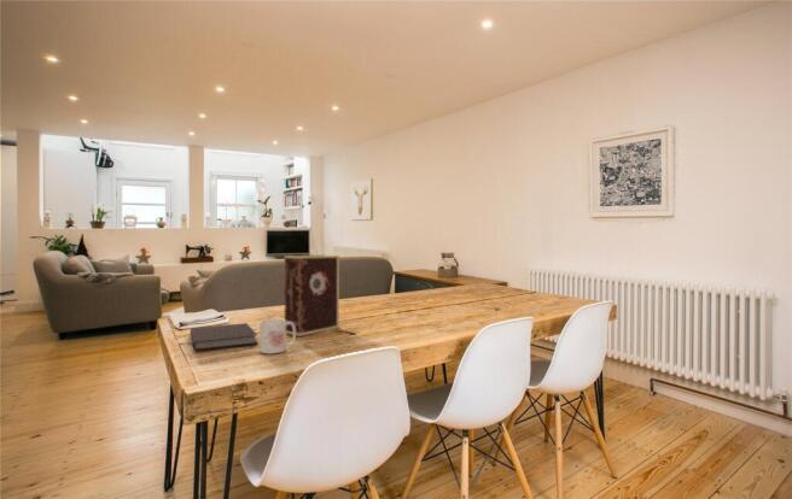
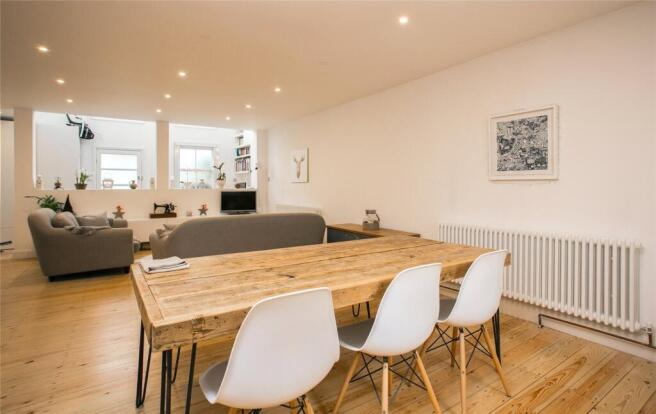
- book [284,254,340,337]
- notebook [190,322,258,351]
- mug [258,317,297,354]
